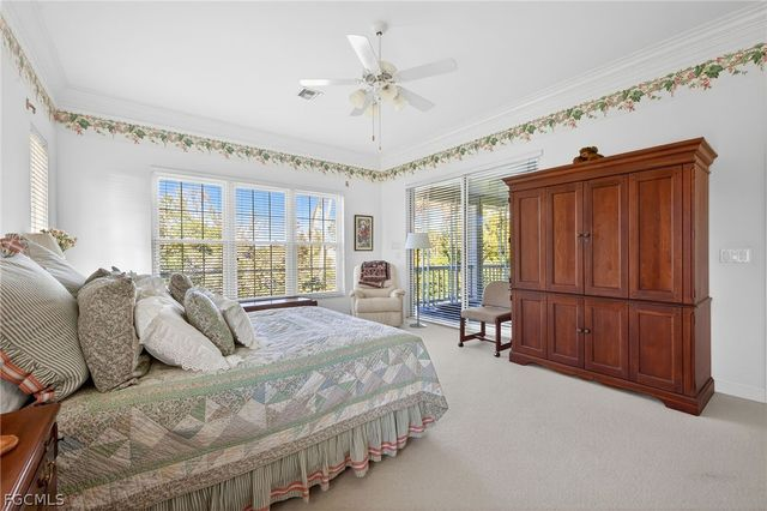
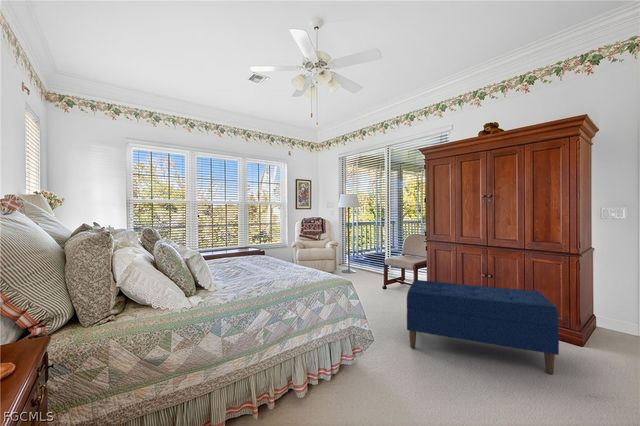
+ bench [406,279,560,375]
